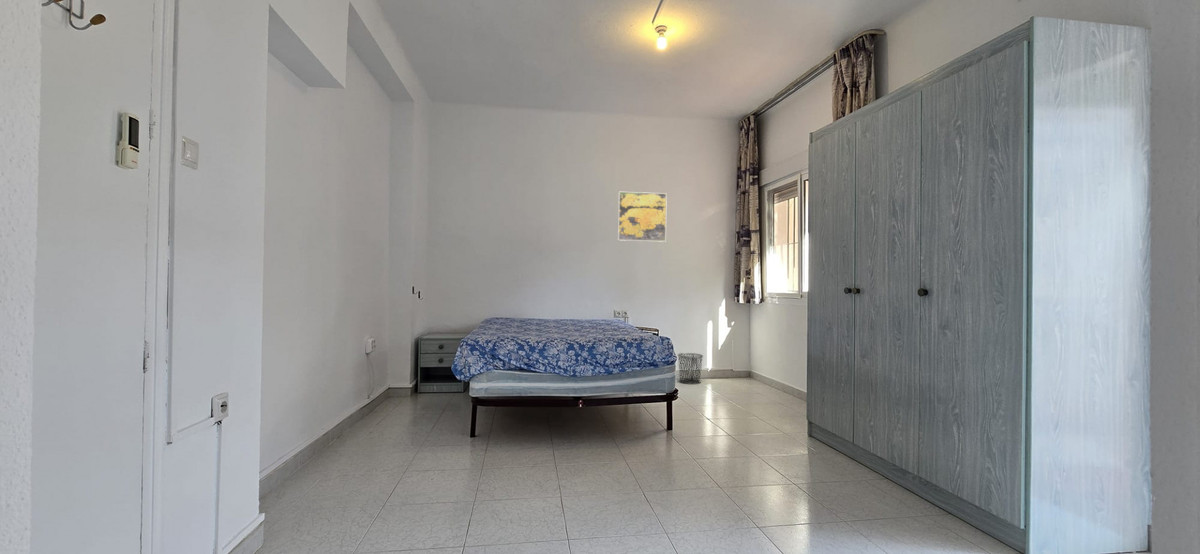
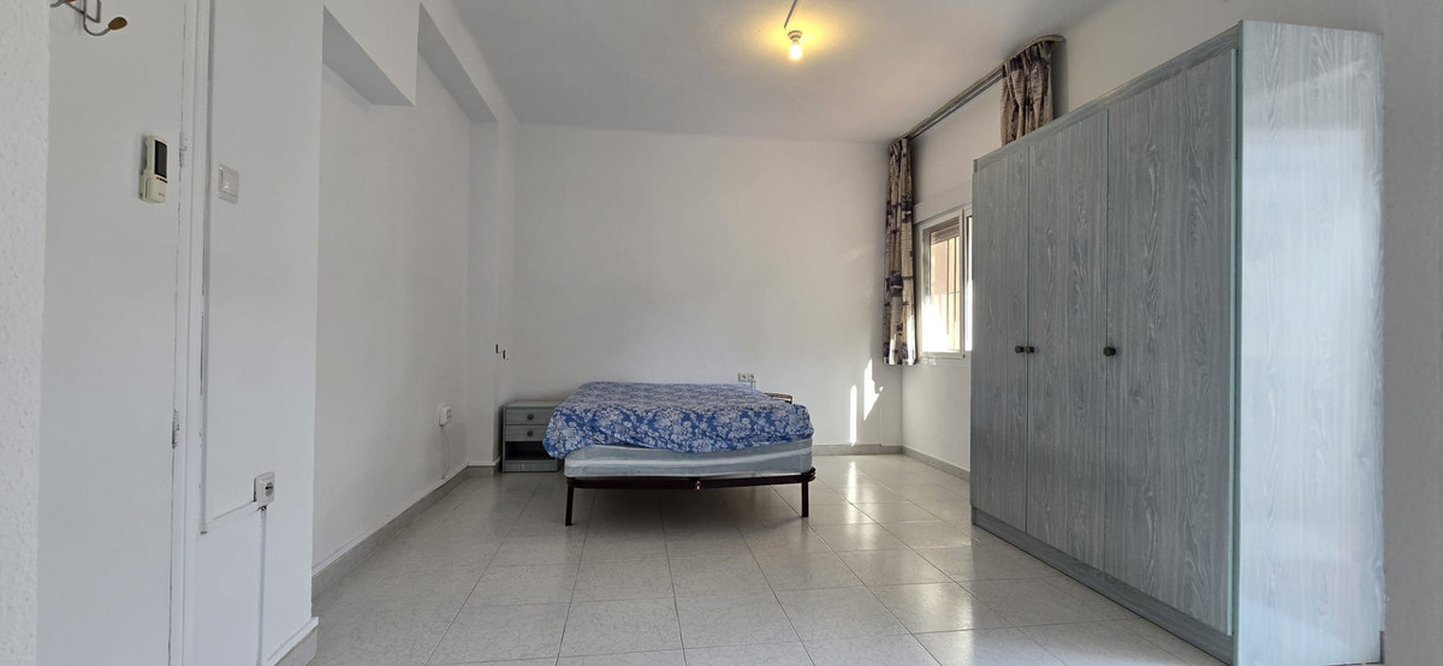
- waste bin [677,352,704,385]
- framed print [617,191,668,243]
